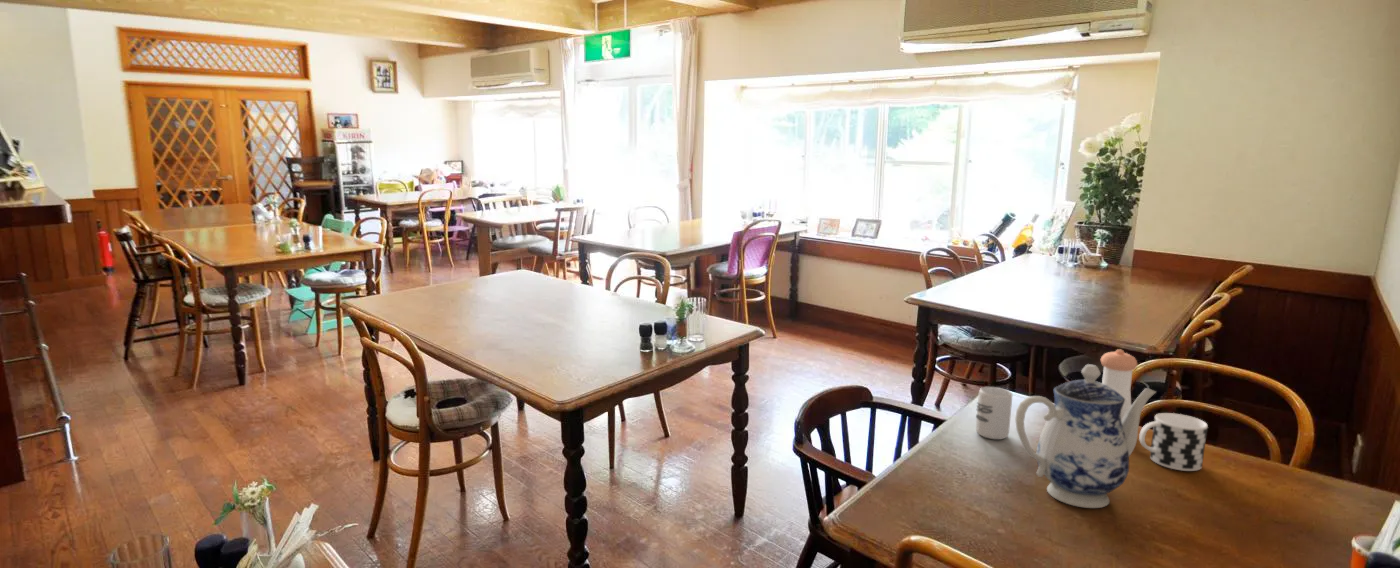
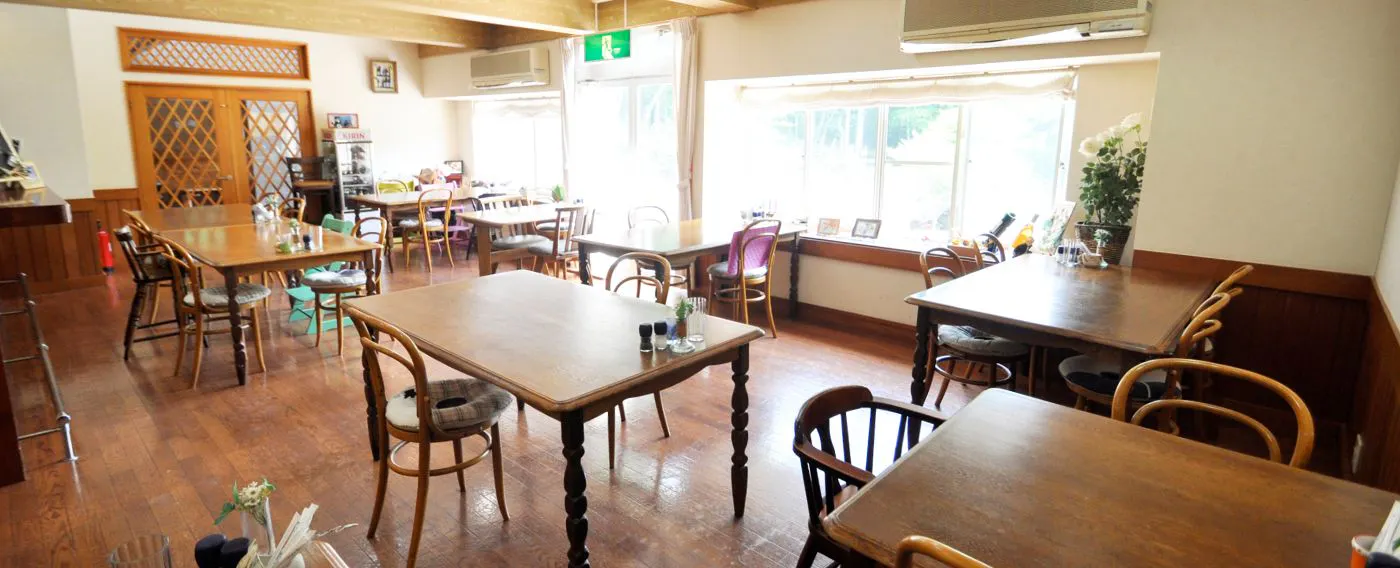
- cup [1138,412,1209,472]
- pepper shaker [1100,348,1138,421]
- cup [975,386,1013,440]
- teapot [1014,363,1157,509]
